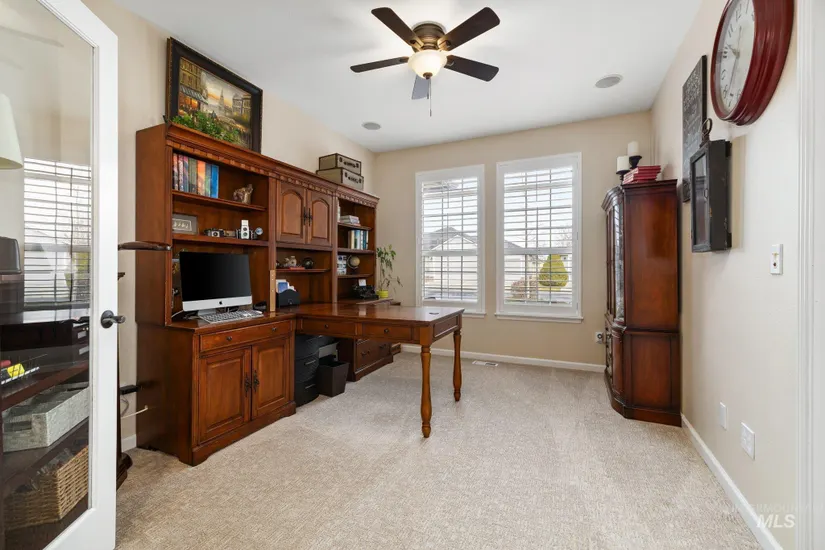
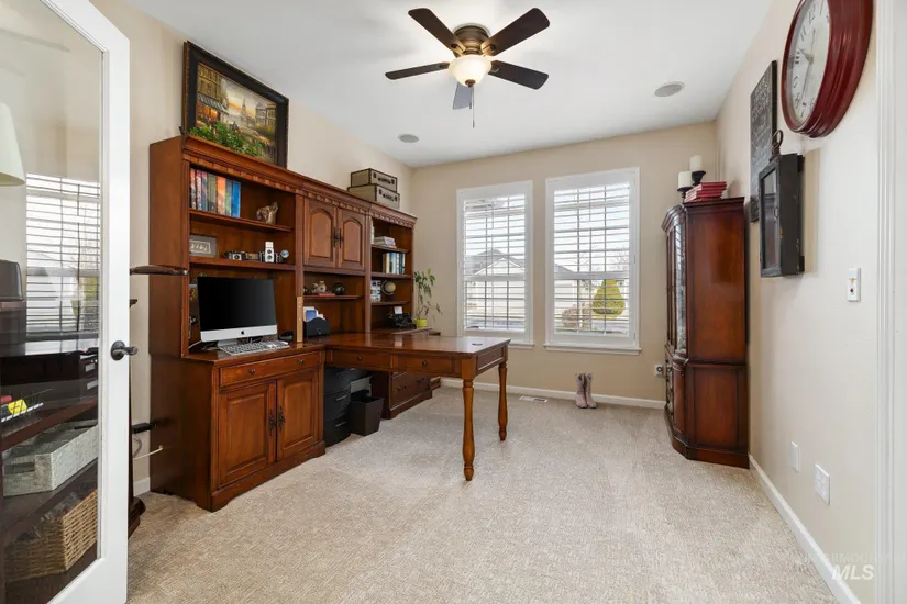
+ boots [574,371,597,409]
